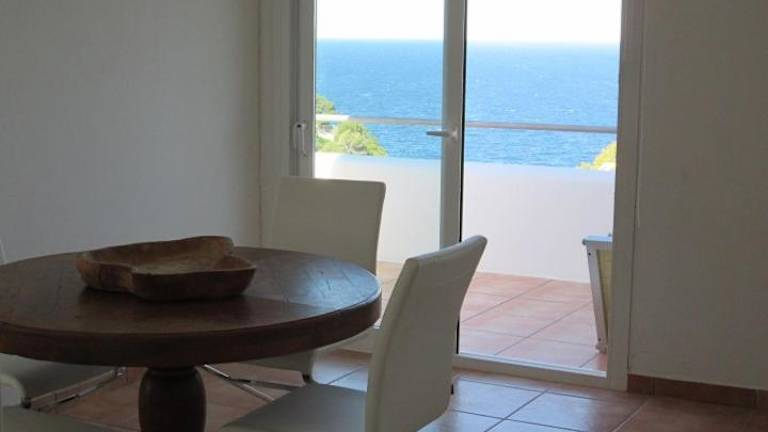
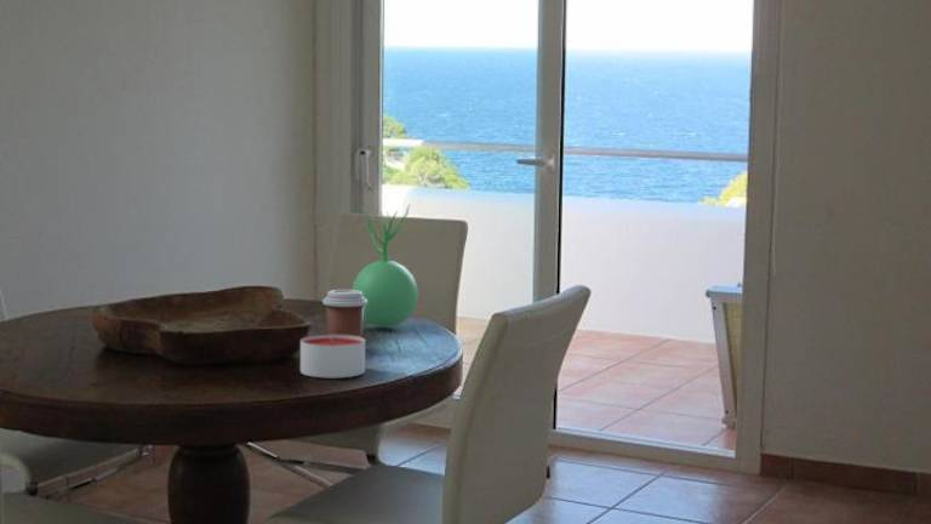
+ candle [299,334,366,380]
+ coffee cup [321,289,367,337]
+ vase [352,201,419,329]
